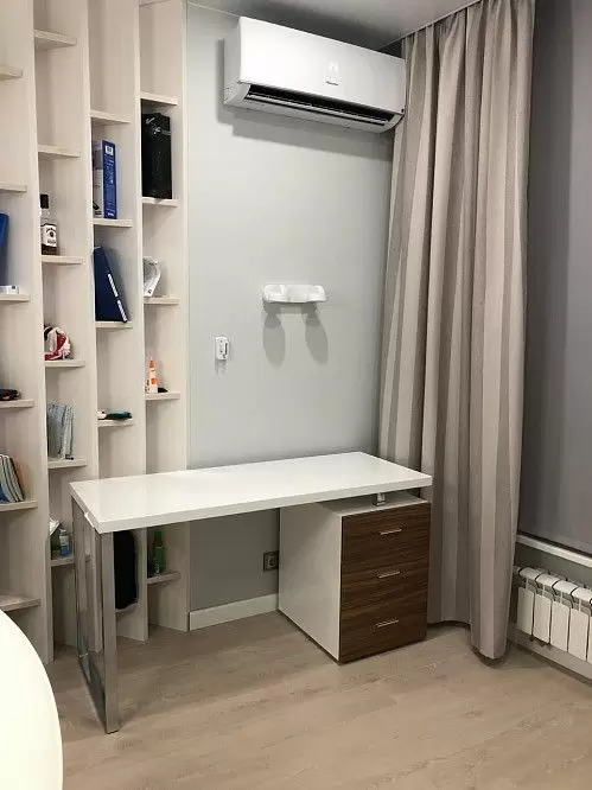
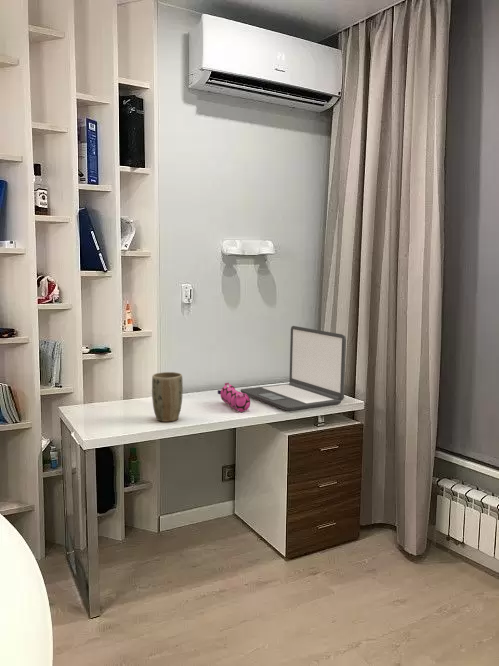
+ plant pot [151,371,184,423]
+ laptop [240,325,347,412]
+ pencil case [217,382,251,413]
